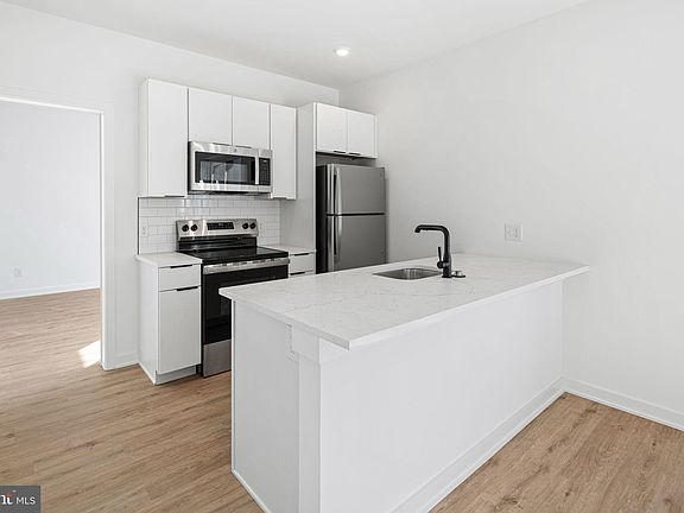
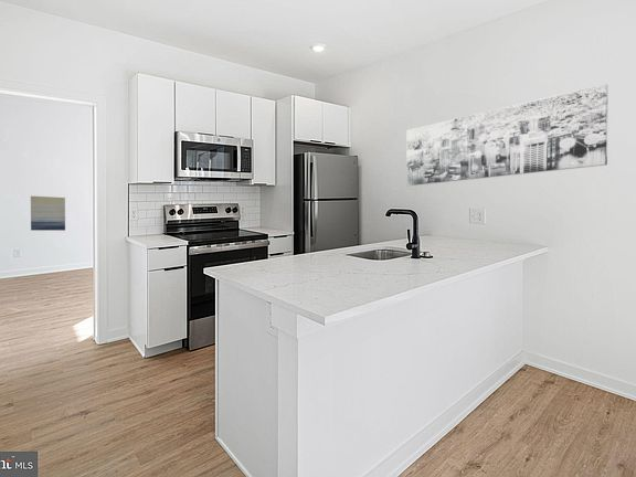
+ wall art [405,83,610,187]
+ wall art [30,195,66,232]
